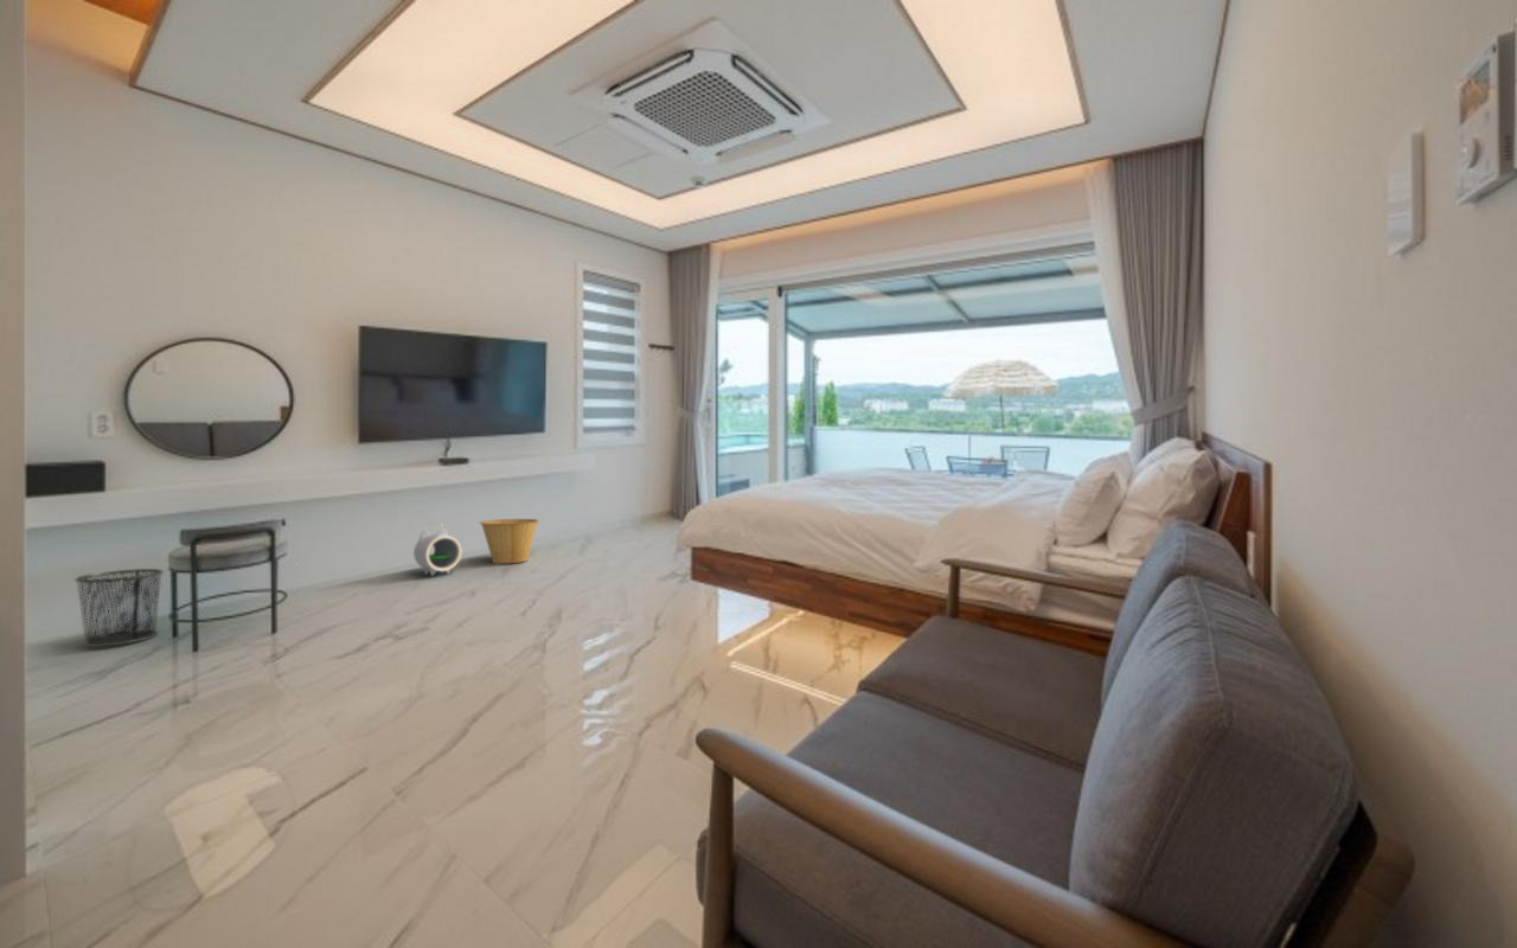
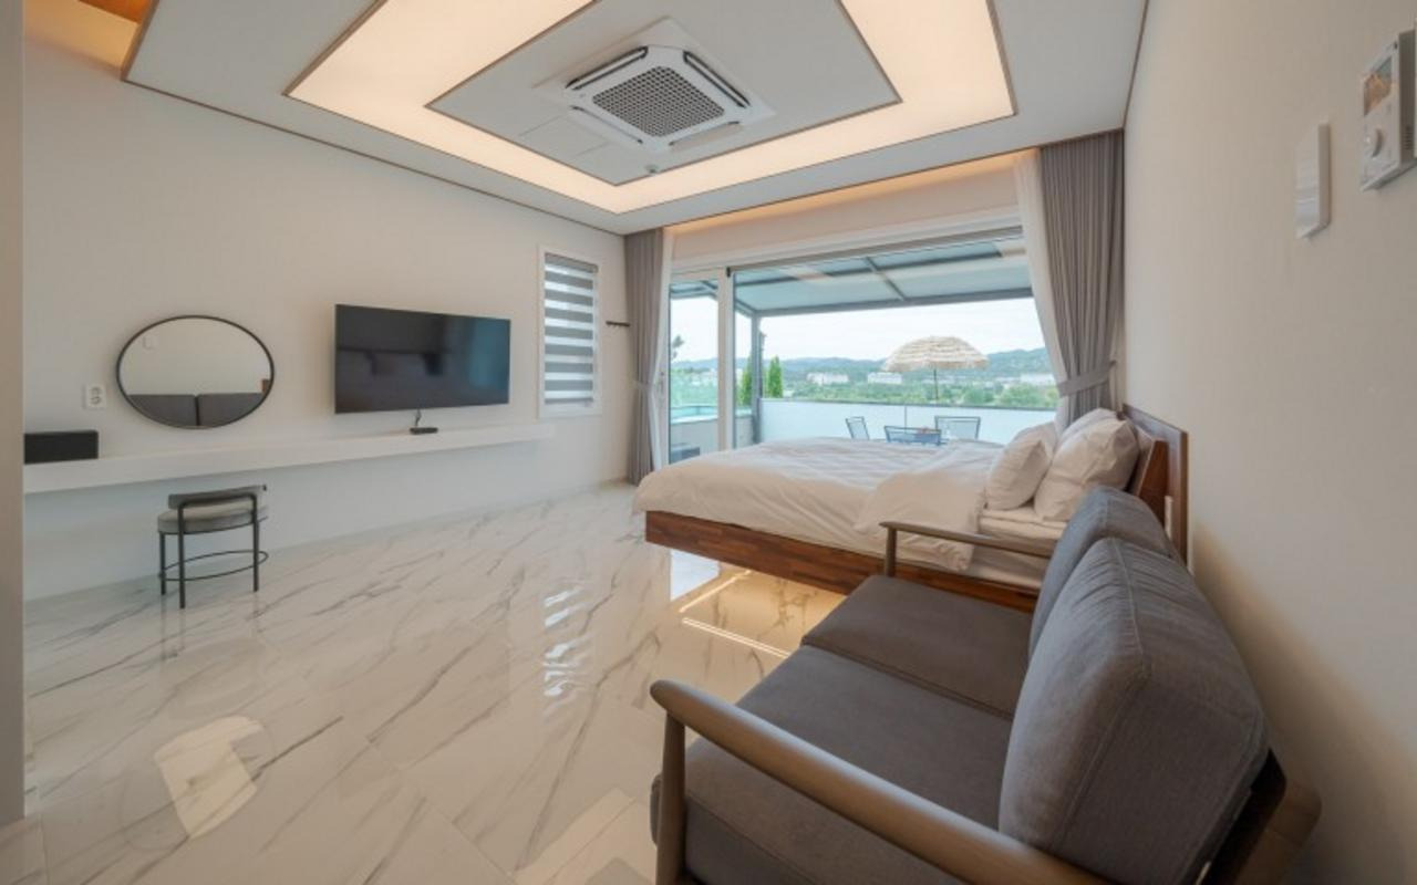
- waste bin [73,568,165,648]
- air purifier [412,523,463,577]
- basket [478,518,540,564]
